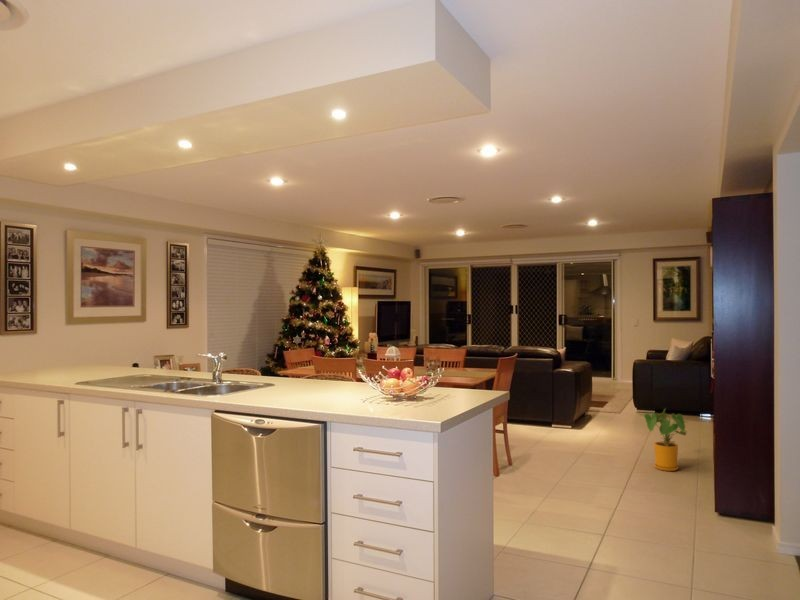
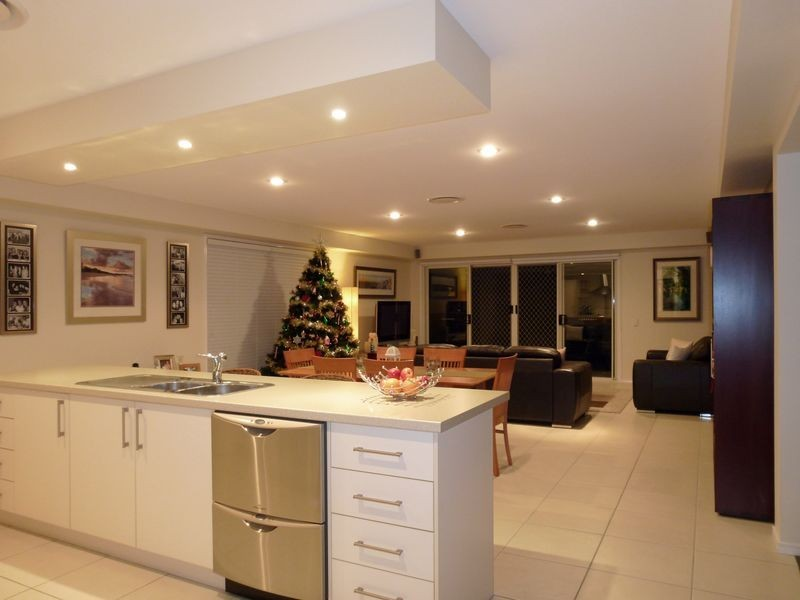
- house plant [643,407,690,472]
